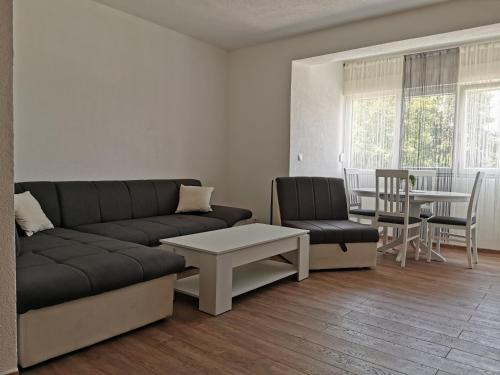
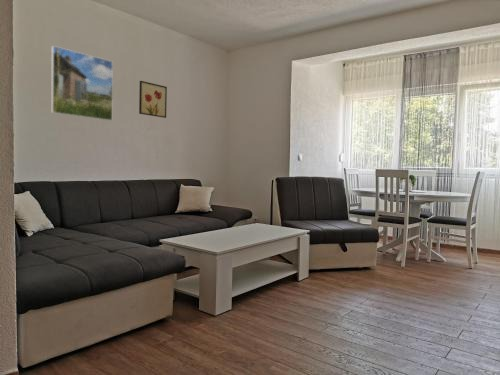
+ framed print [50,45,114,122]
+ wall art [138,80,168,119]
